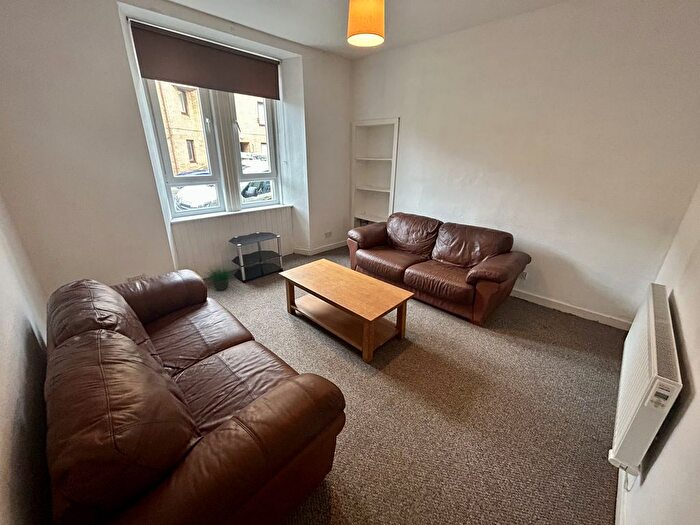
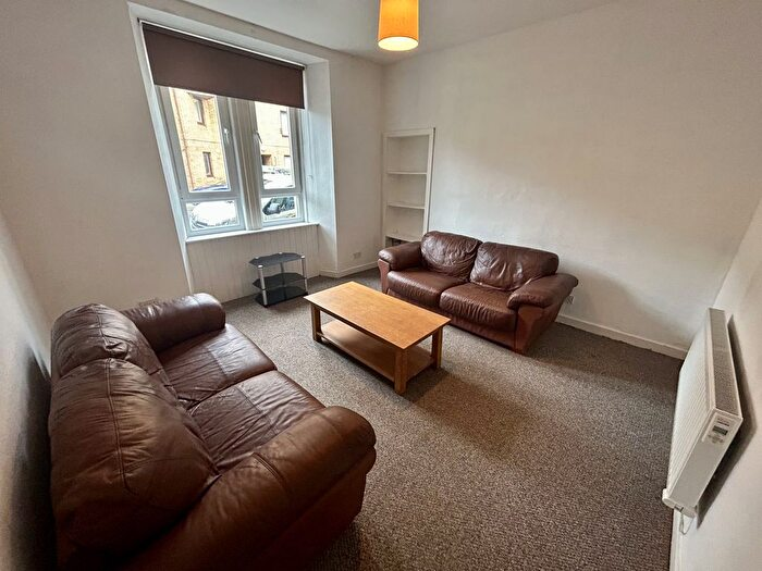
- potted plant [202,261,234,292]
